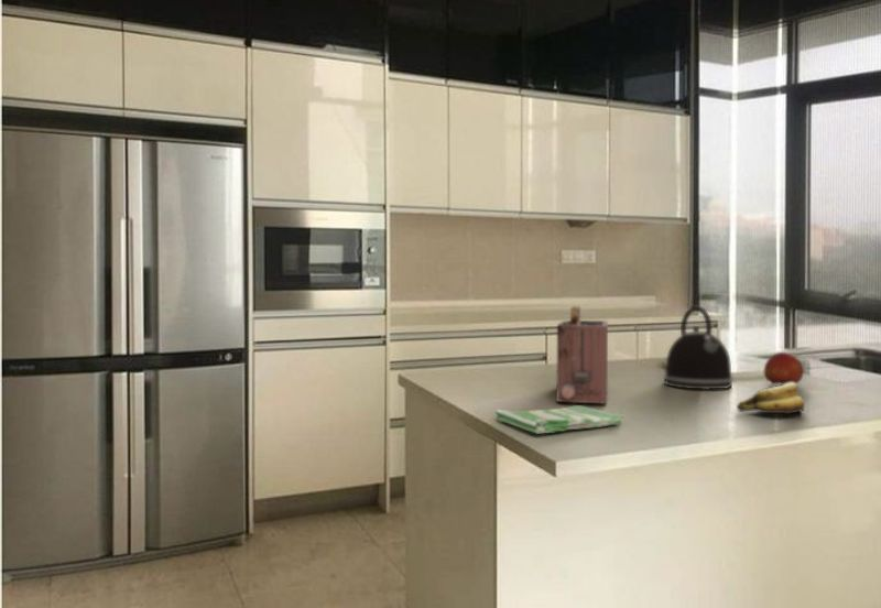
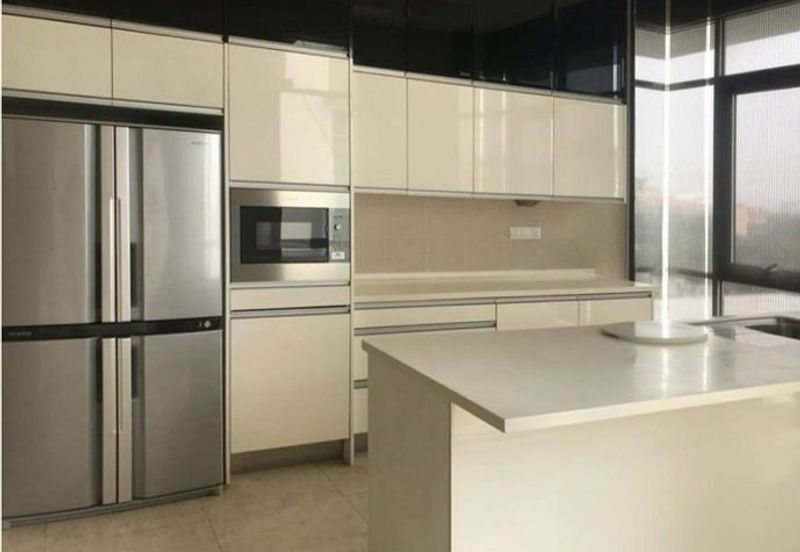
- dish towel [493,404,626,435]
- banana [736,382,806,415]
- kettle [663,305,735,390]
- toaster [556,304,609,404]
- fruit [763,351,805,387]
